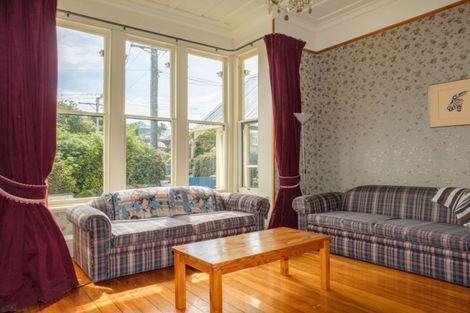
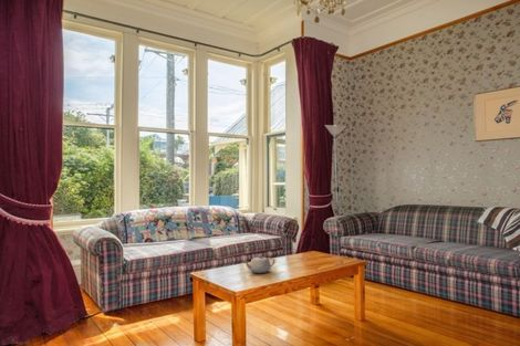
+ teapot [241,254,275,274]
